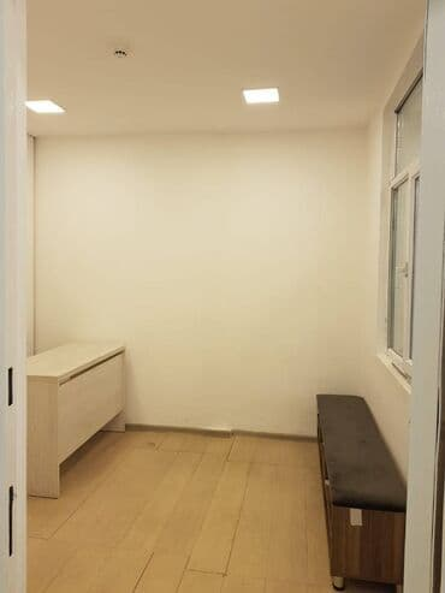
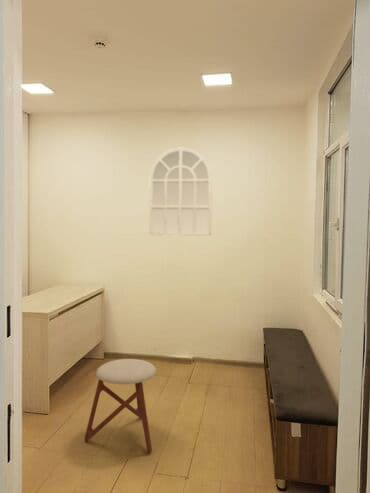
+ stool [83,358,157,454]
+ mirror [148,147,213,237]
